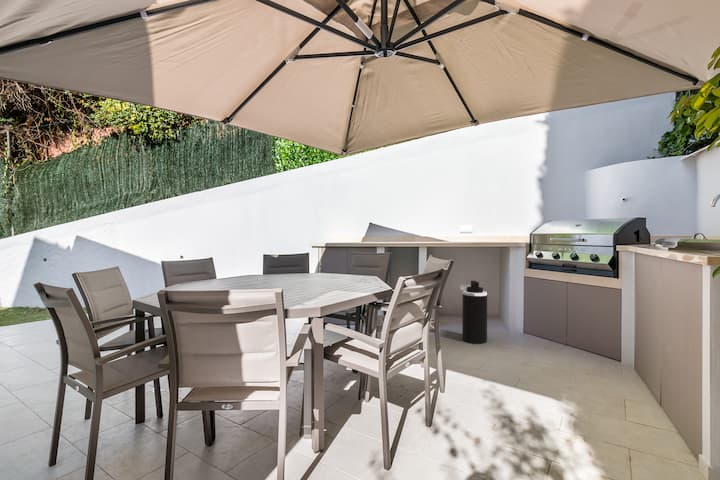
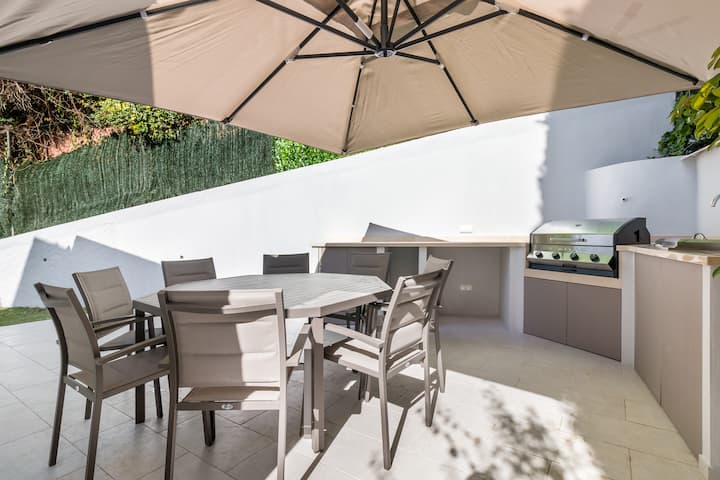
- trash can [461,280,488,345]
